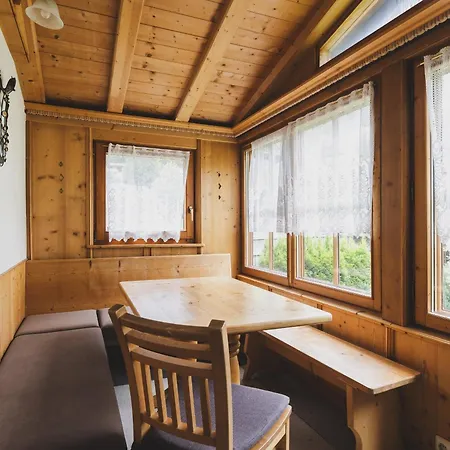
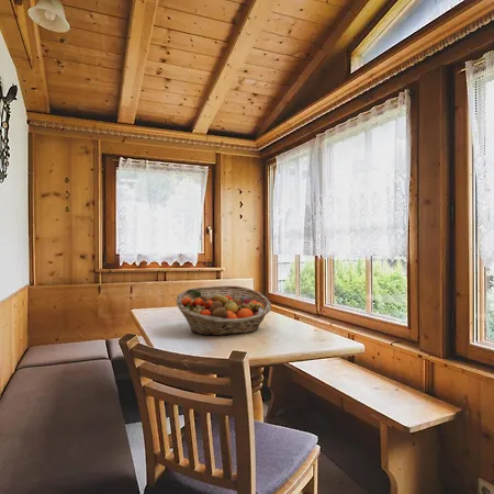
+ fruit basket [176,284,272,337]
